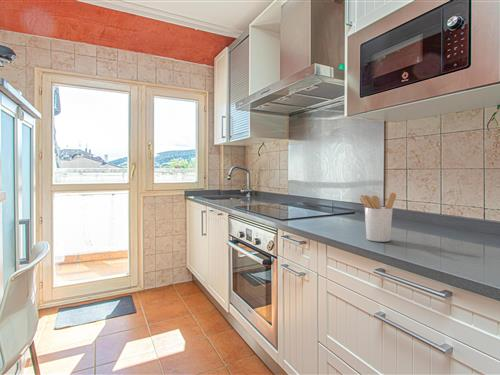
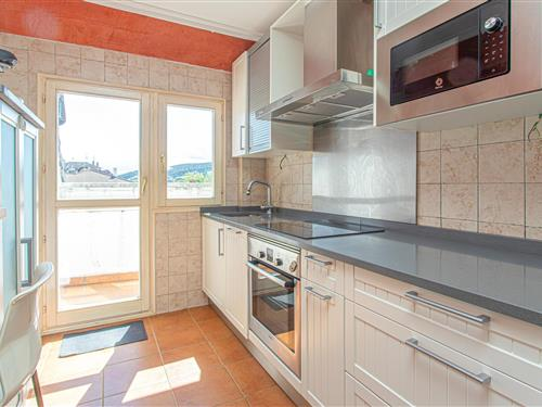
- utensil holder [358,191,397,243]
